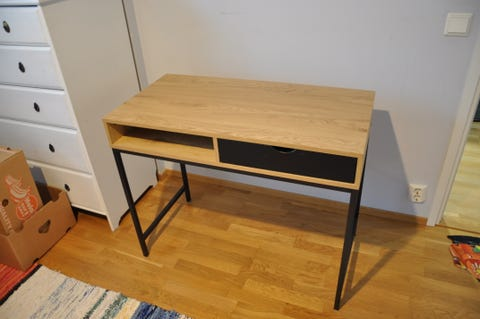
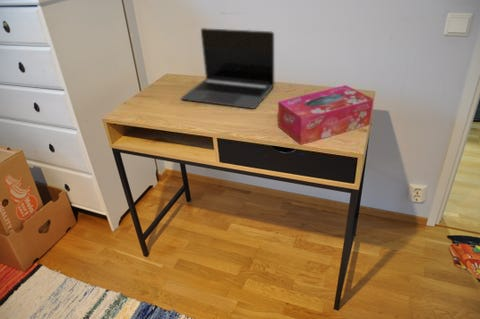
+ laptop [180,27,275,110]
+ tissue box [277,84,375,146]
